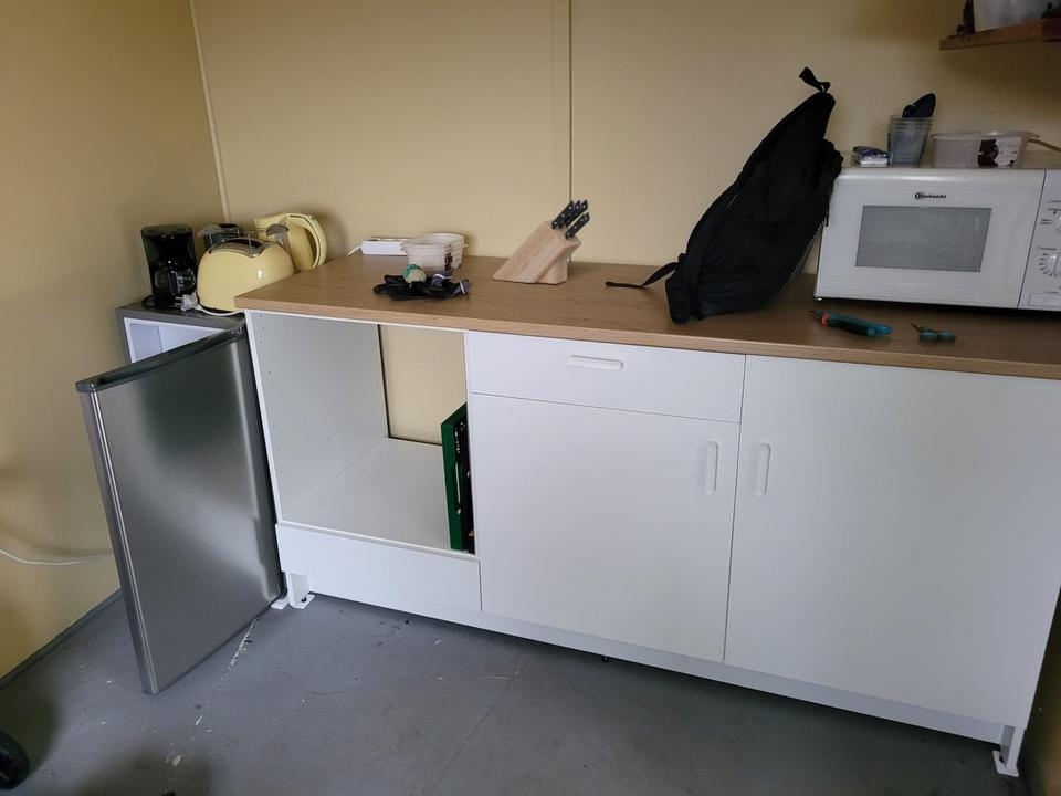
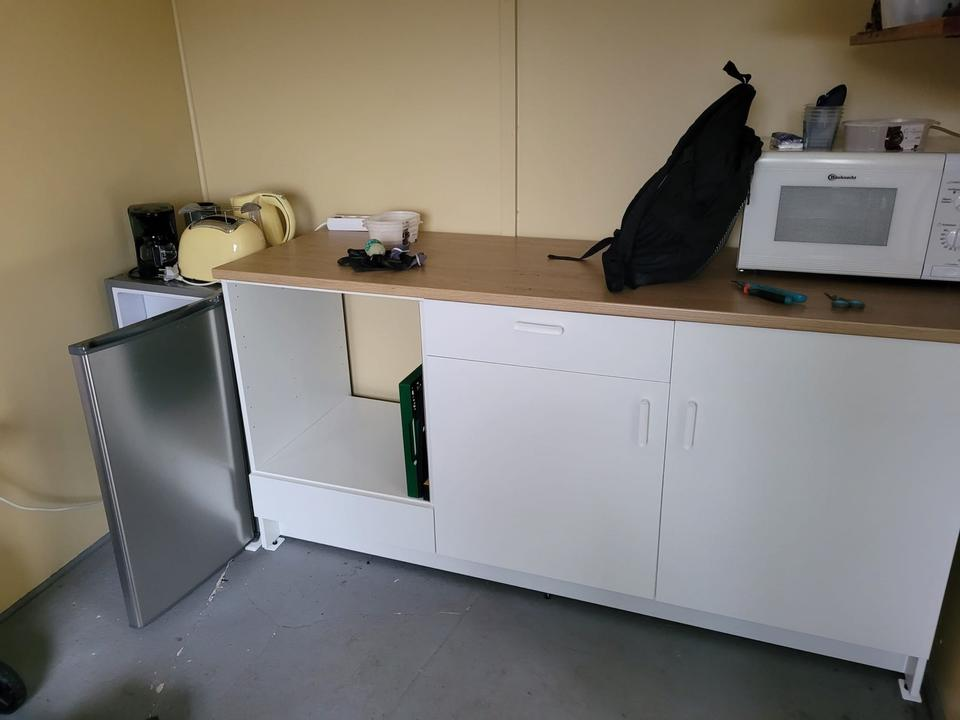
- knife block [492,199,591,285]
